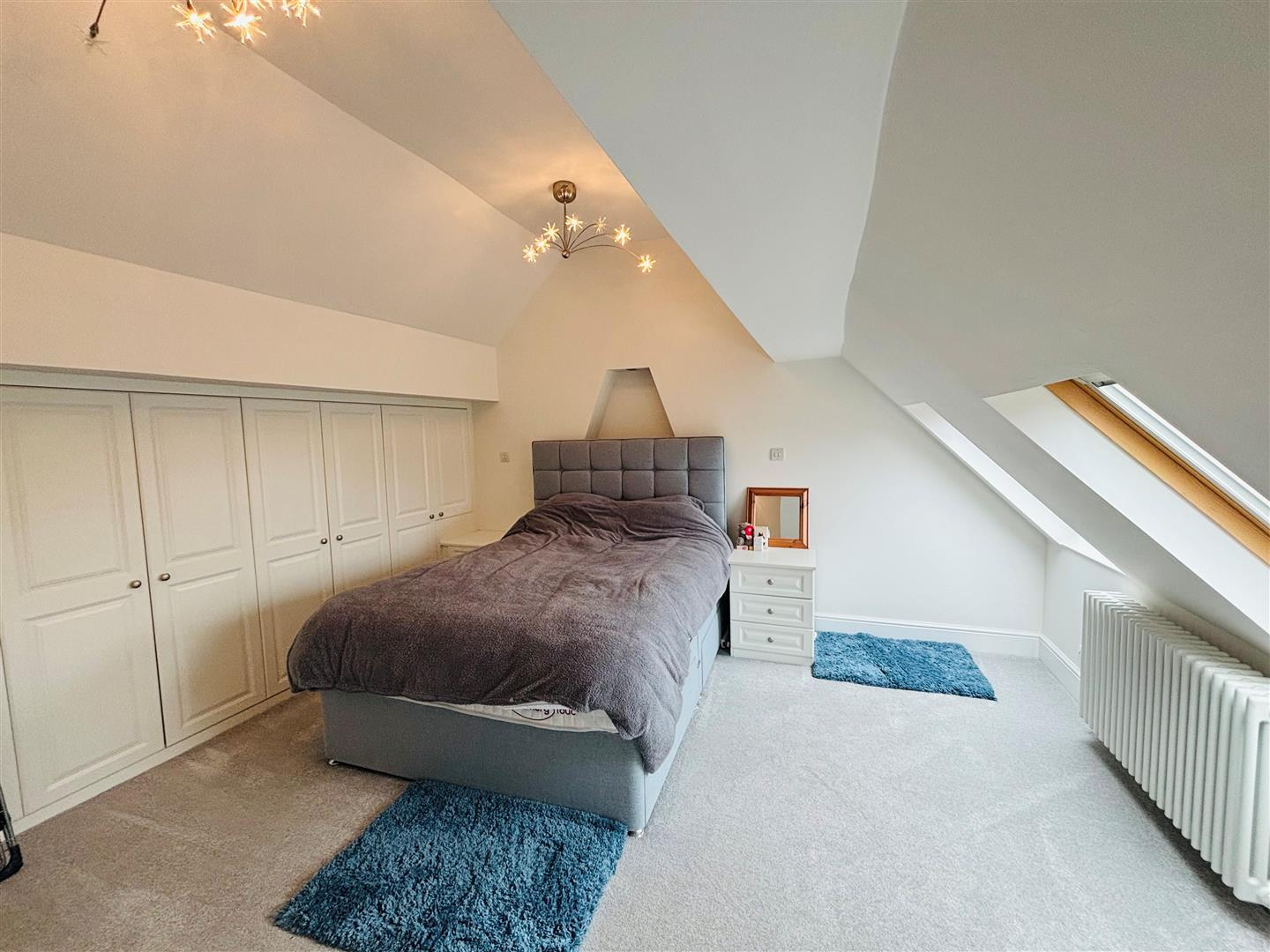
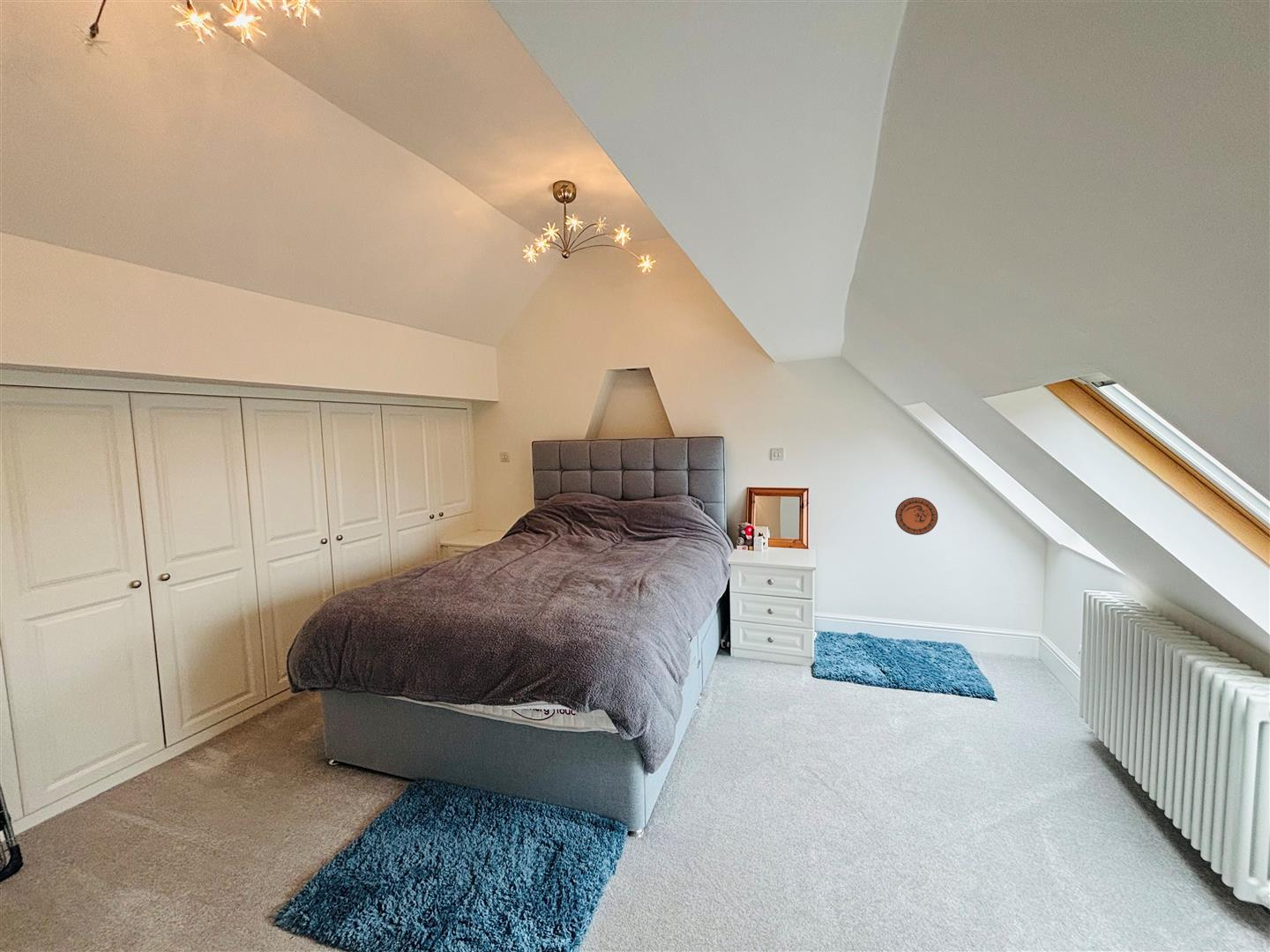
+ decorative plate [894,496,938,536]
